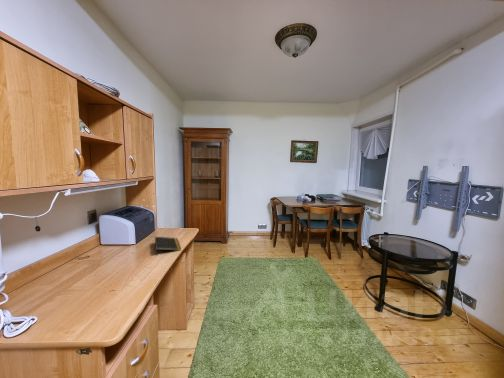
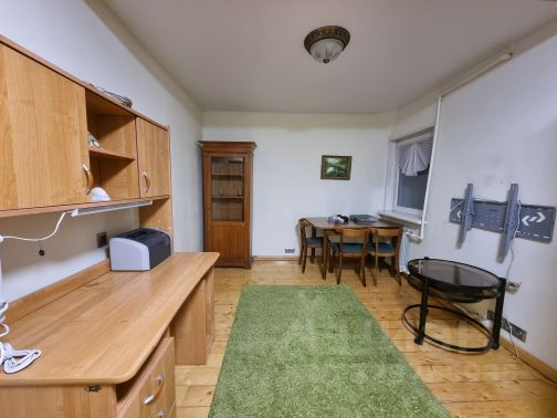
- notepad [154,236,182,255]
